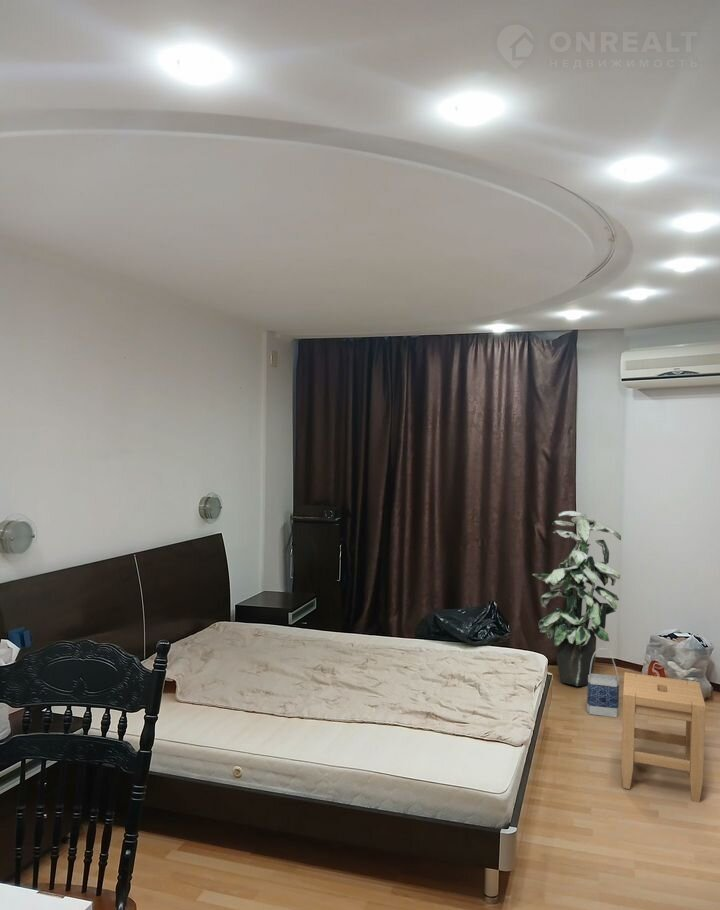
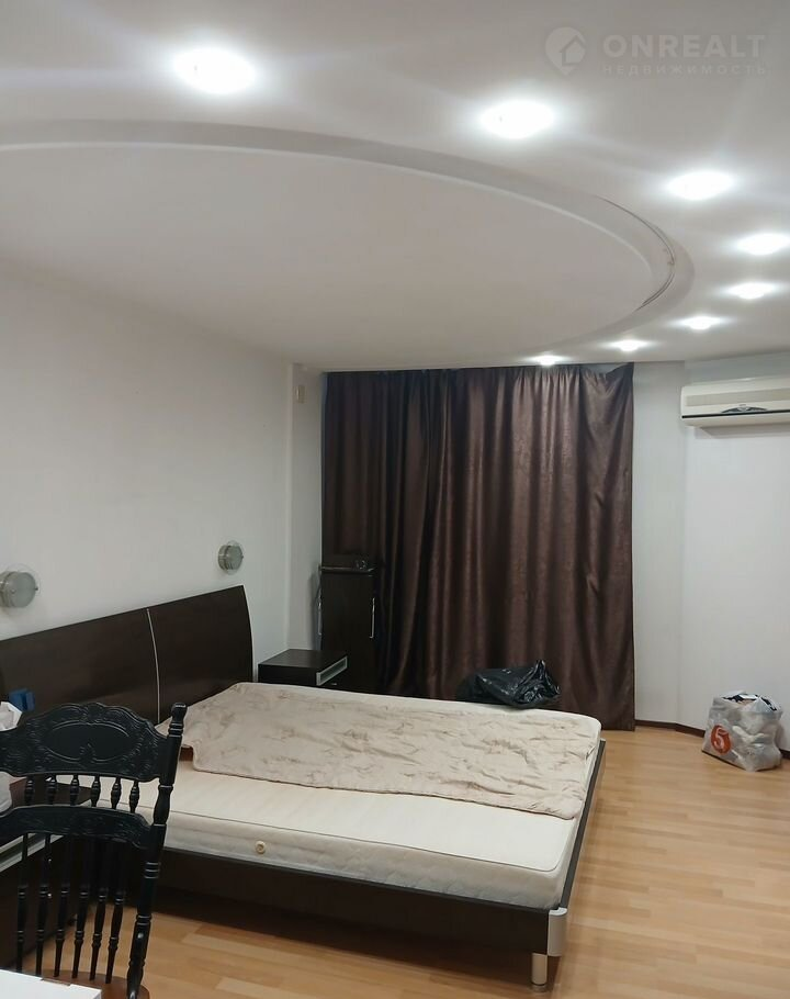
- stool [620,671,707,803]
- indoor plant [531,510,622,687]
- bag [586,647,620,718]
